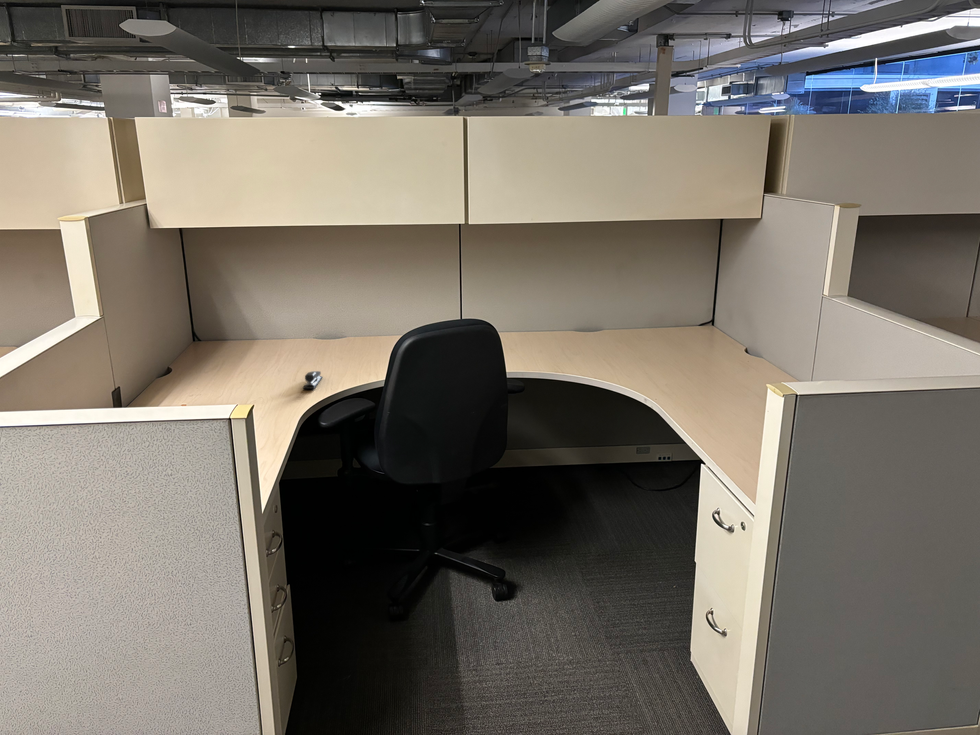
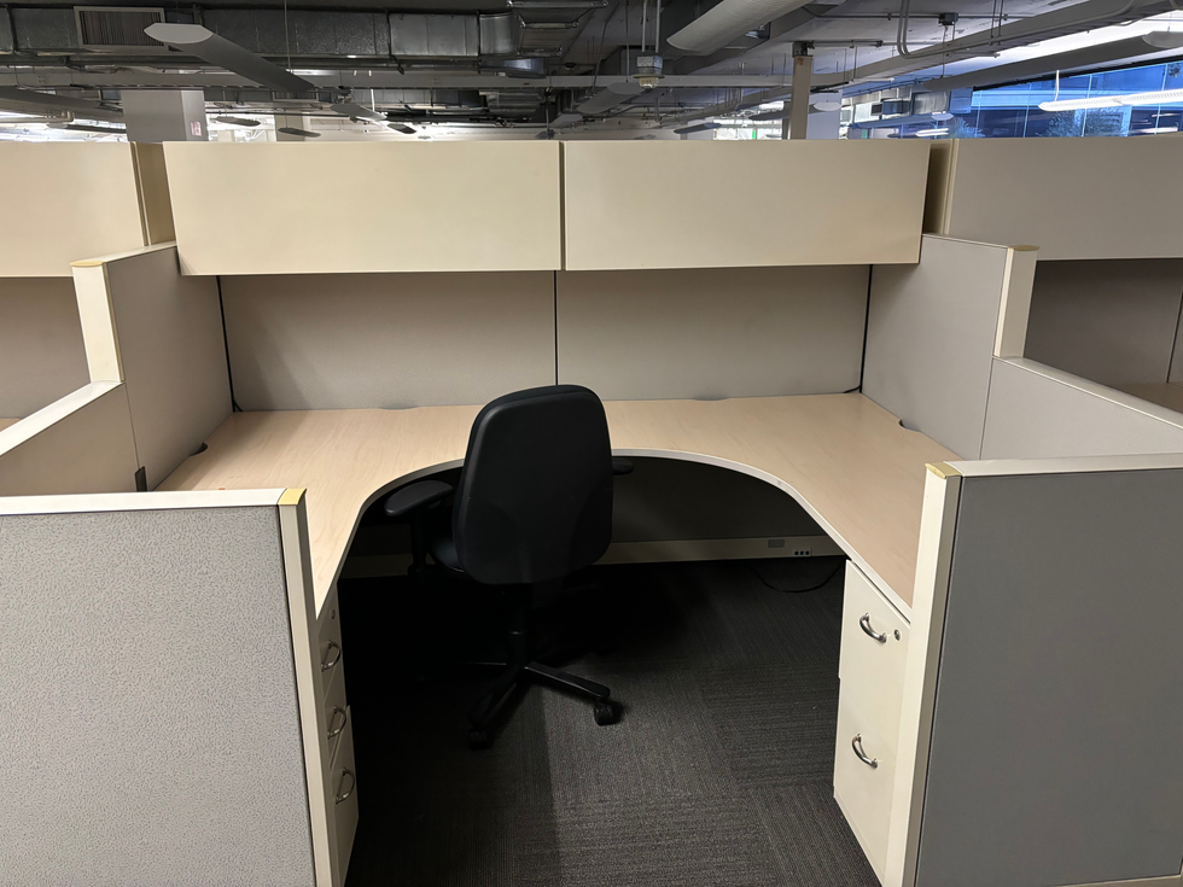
- stapler [302,370,324,390]
